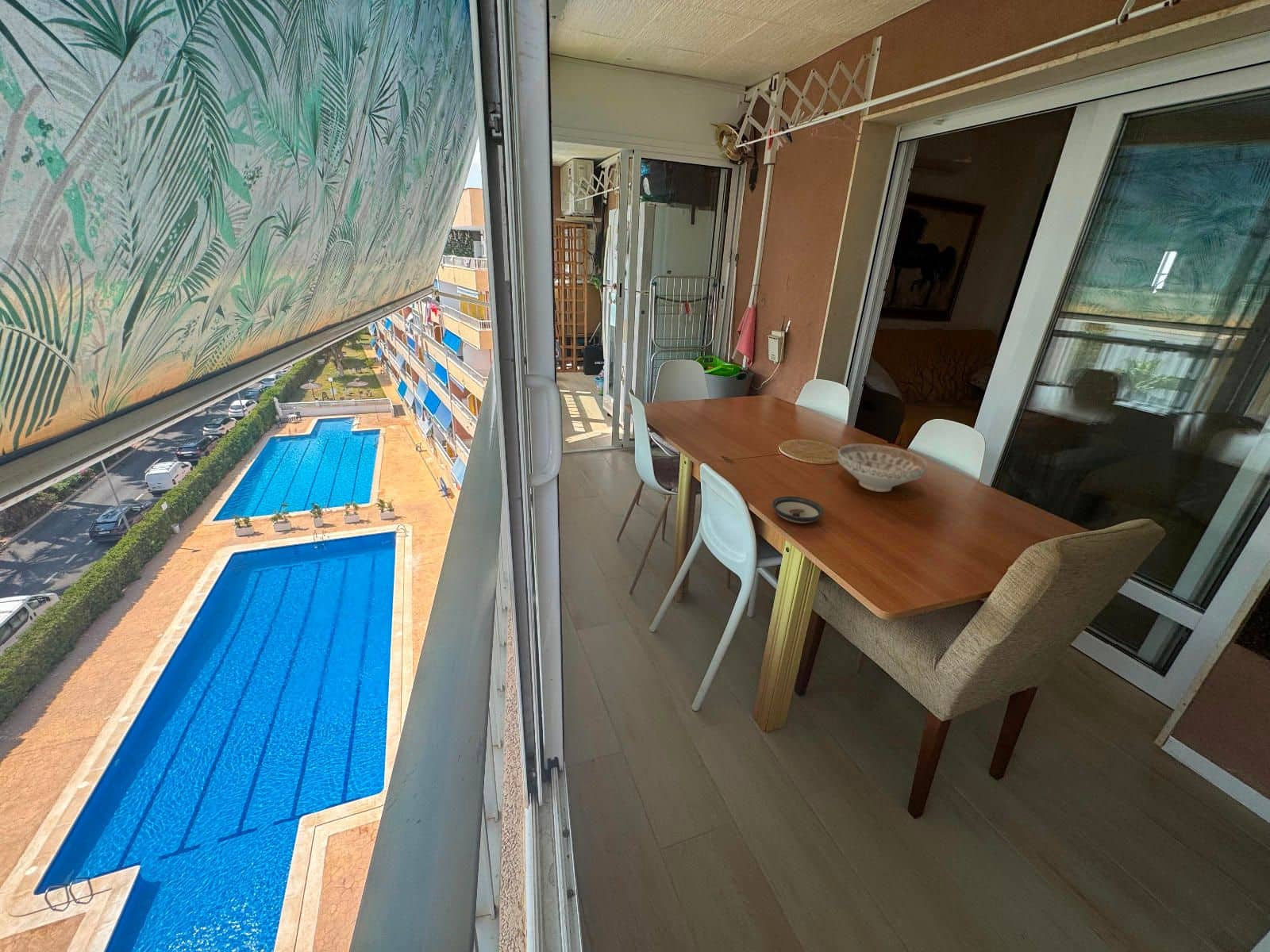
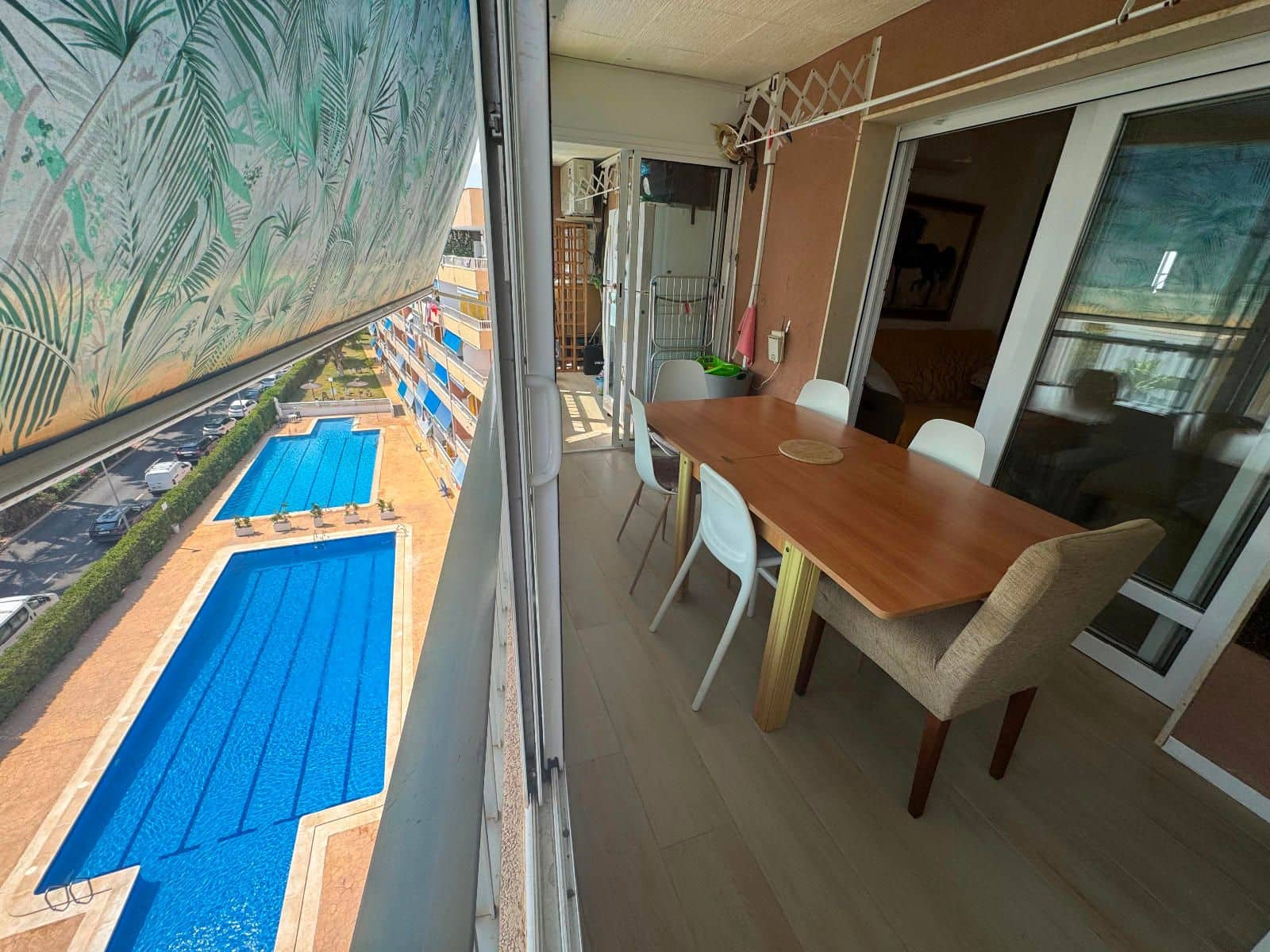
- saucer [772,496,825,524]
- decorative bowl [837,443,929,493]
